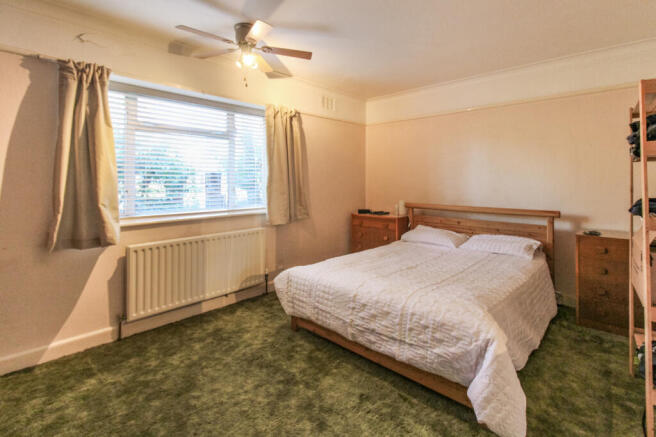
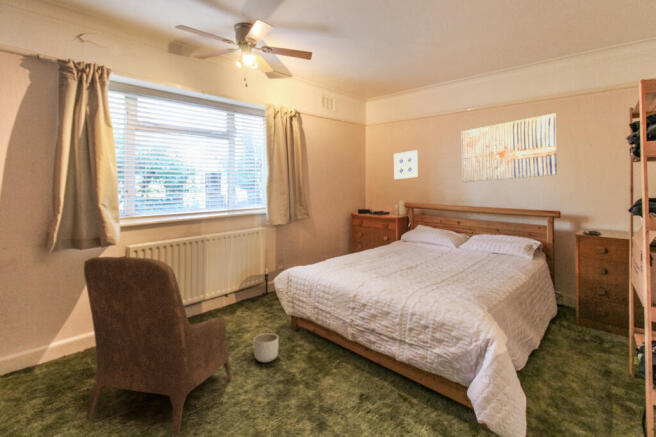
+ planter [253,332,279,363]
+ armchair [83,256,233,436]
+ wall art [393,149,419,180]
+ wall art [461,112,558,183]
